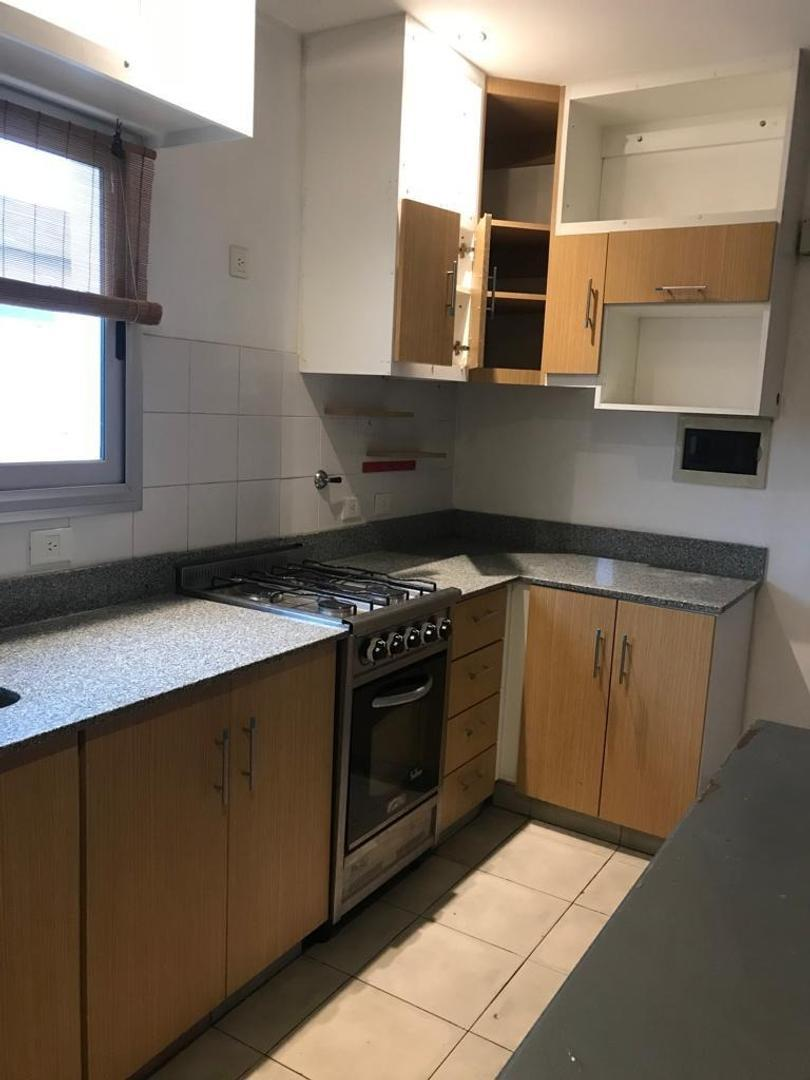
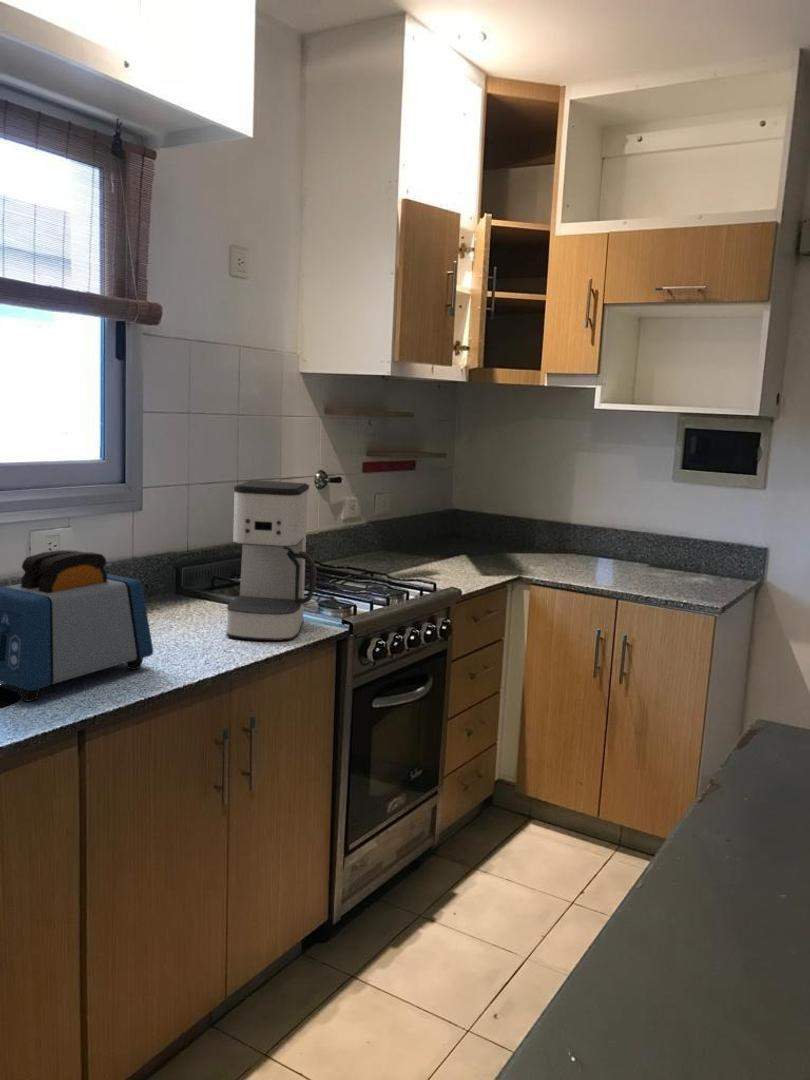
+ toaster [0,549,154,703]
+ coffee maker [226,479,318,642]
